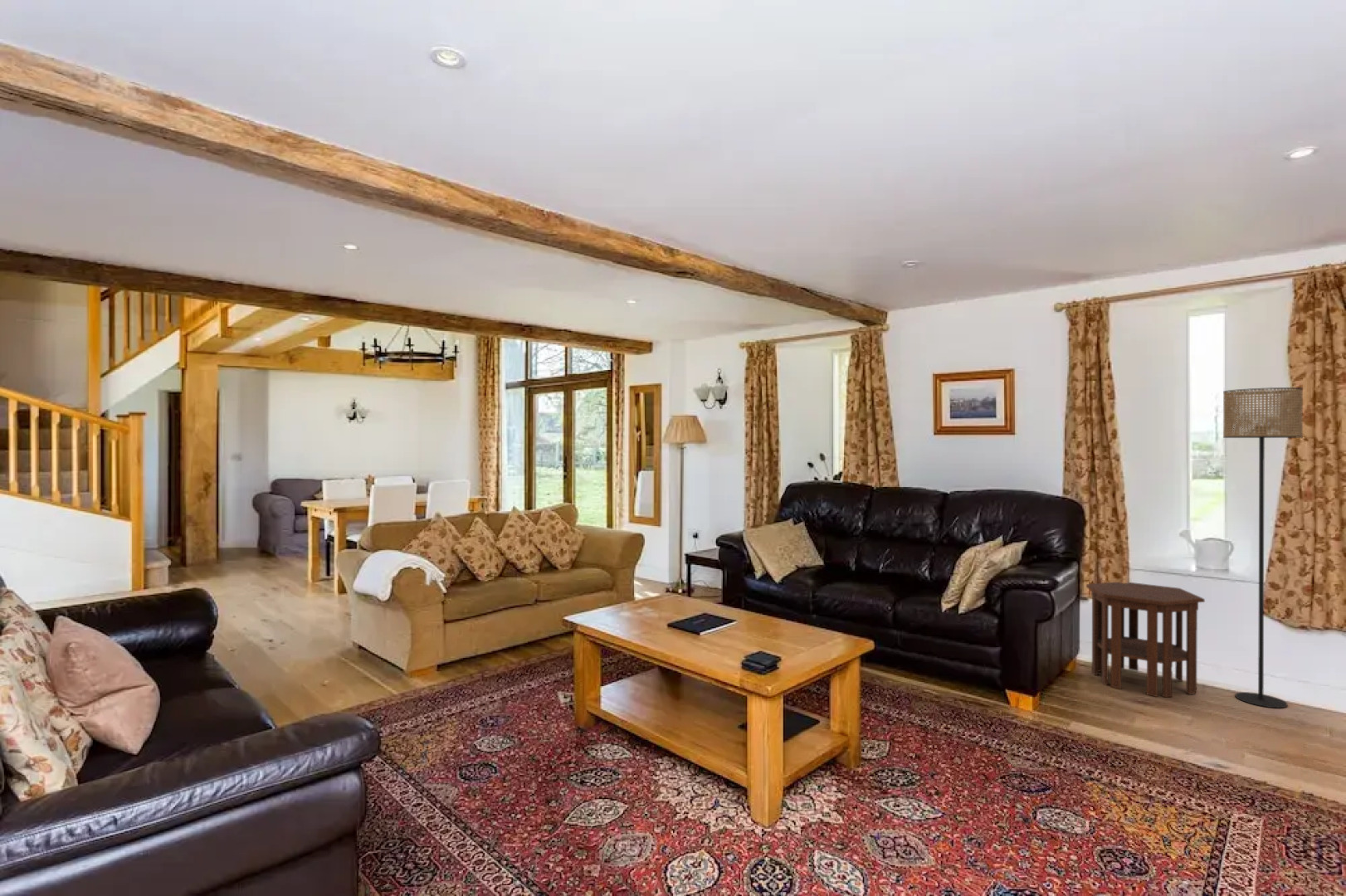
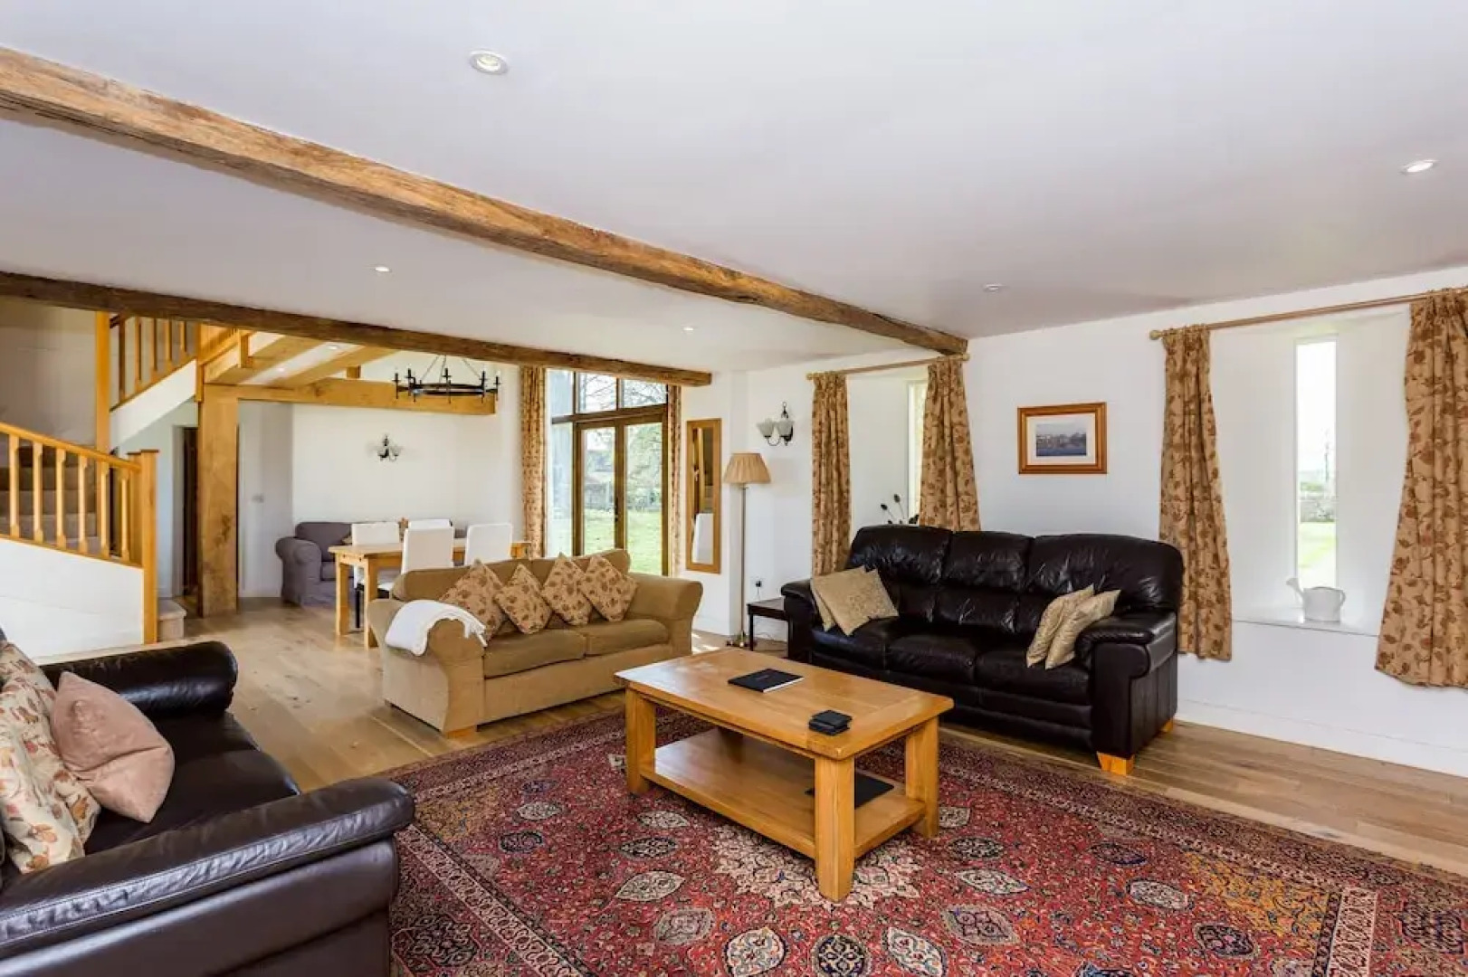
- side table [1085,582,1206,699]
- floor lamp [1222,387,1304,709]
